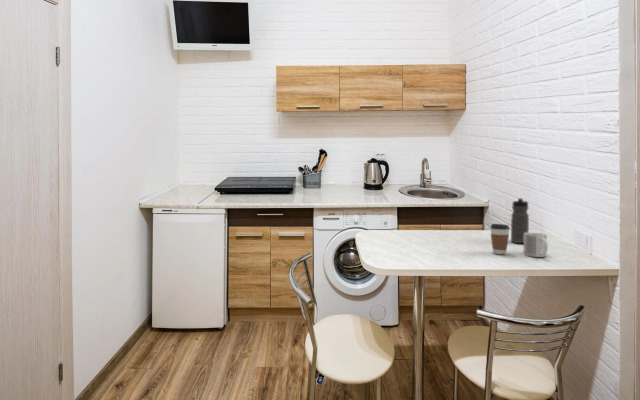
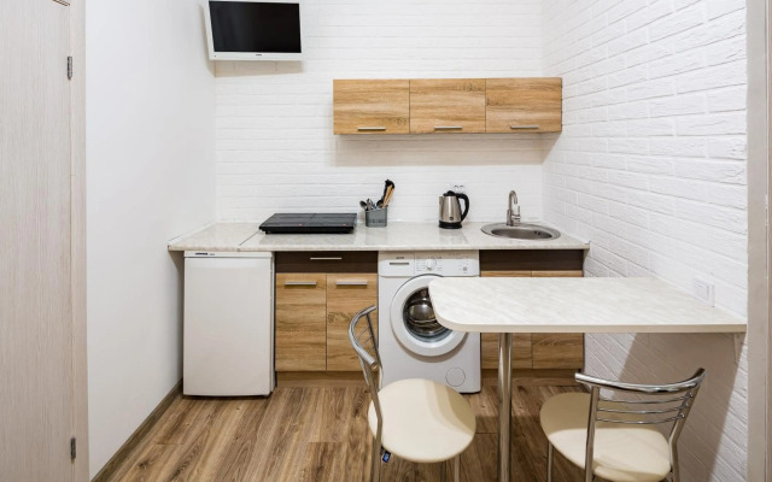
- mug [523,232,549,258]
- coffee cup [489,223,511,255]
- water bottle [510,197,530,244]
